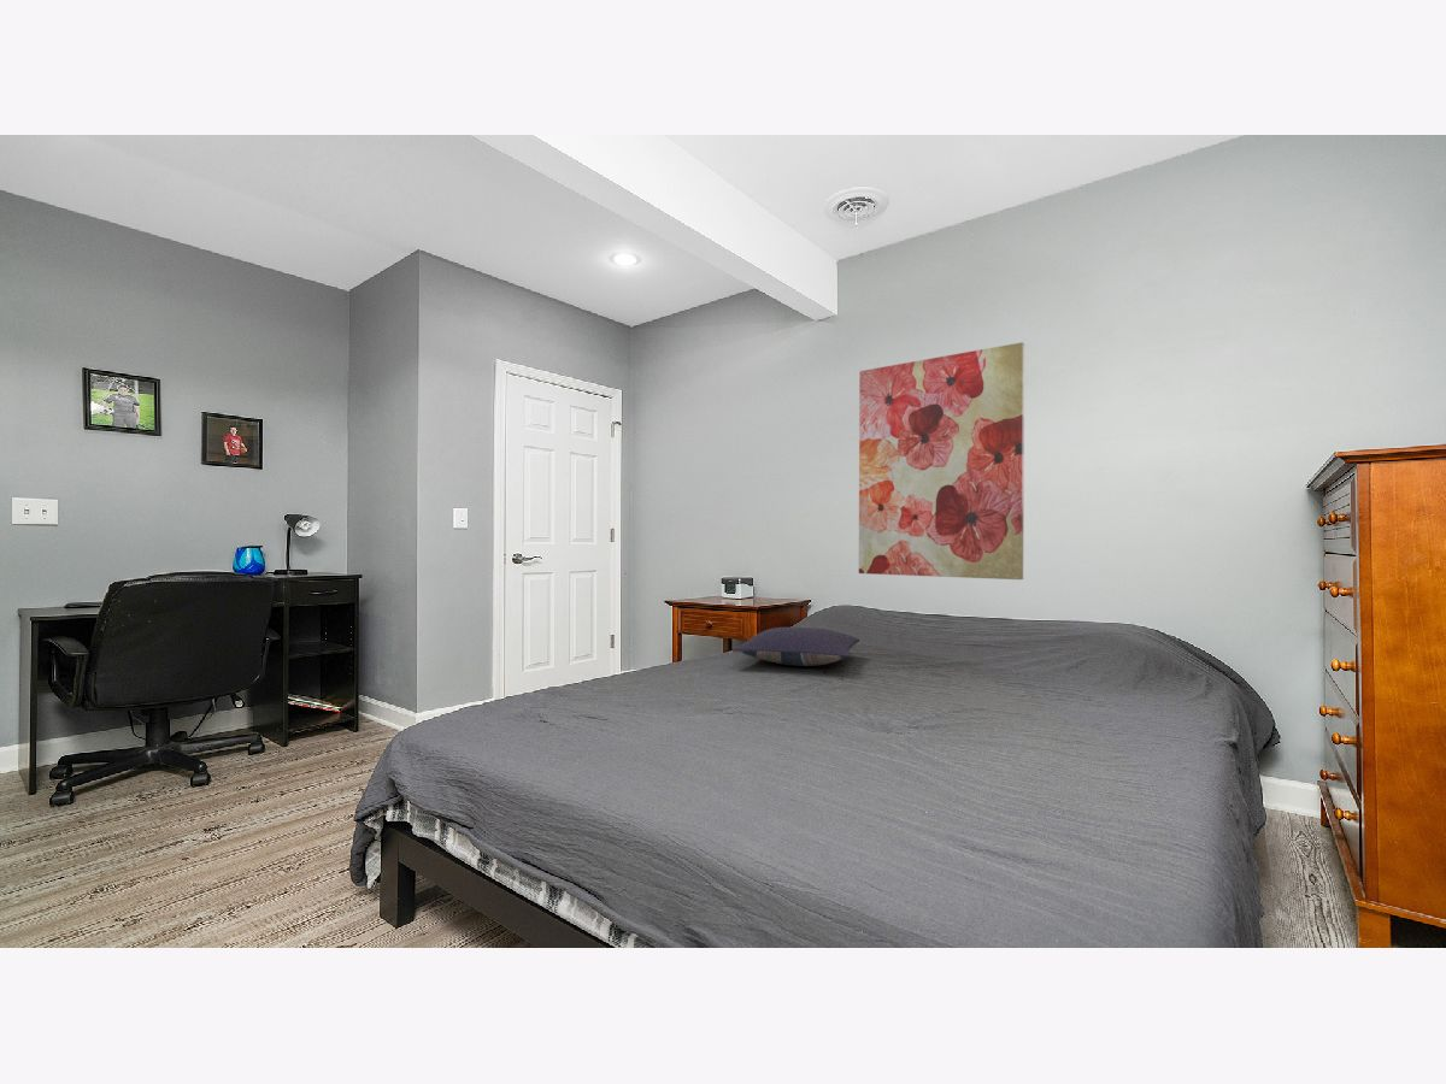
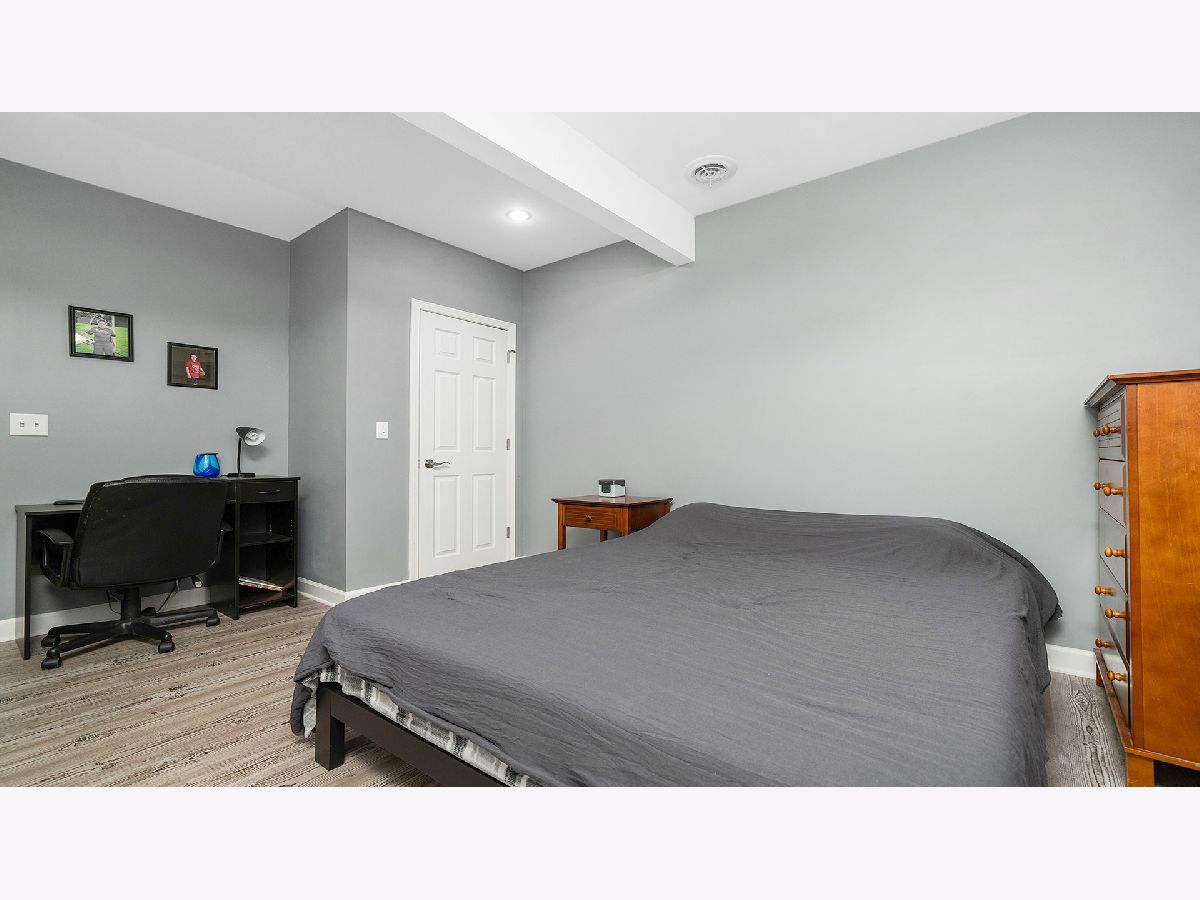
- pillow [731,626,860,667]
- wall art [858,341,1025,581]
